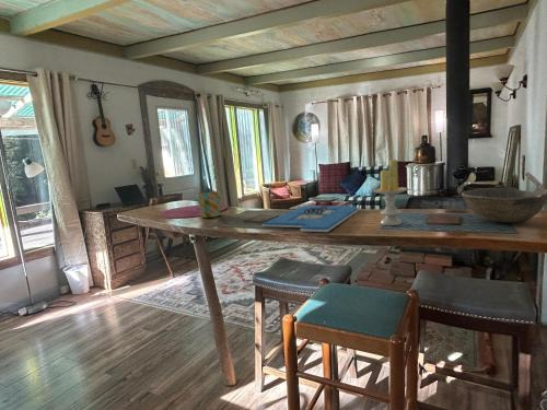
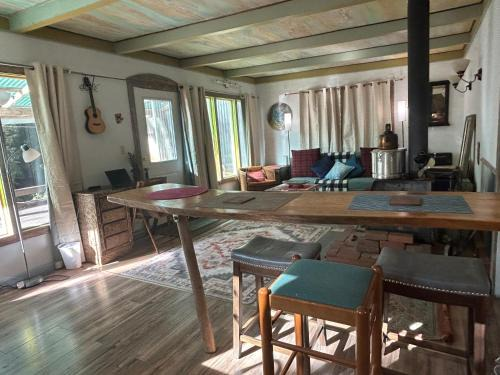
- bowl [461,186,547,223]
- mug [196,190,222,219]
- board game [261,204,360,233]
- candle [372,157,408,226]
